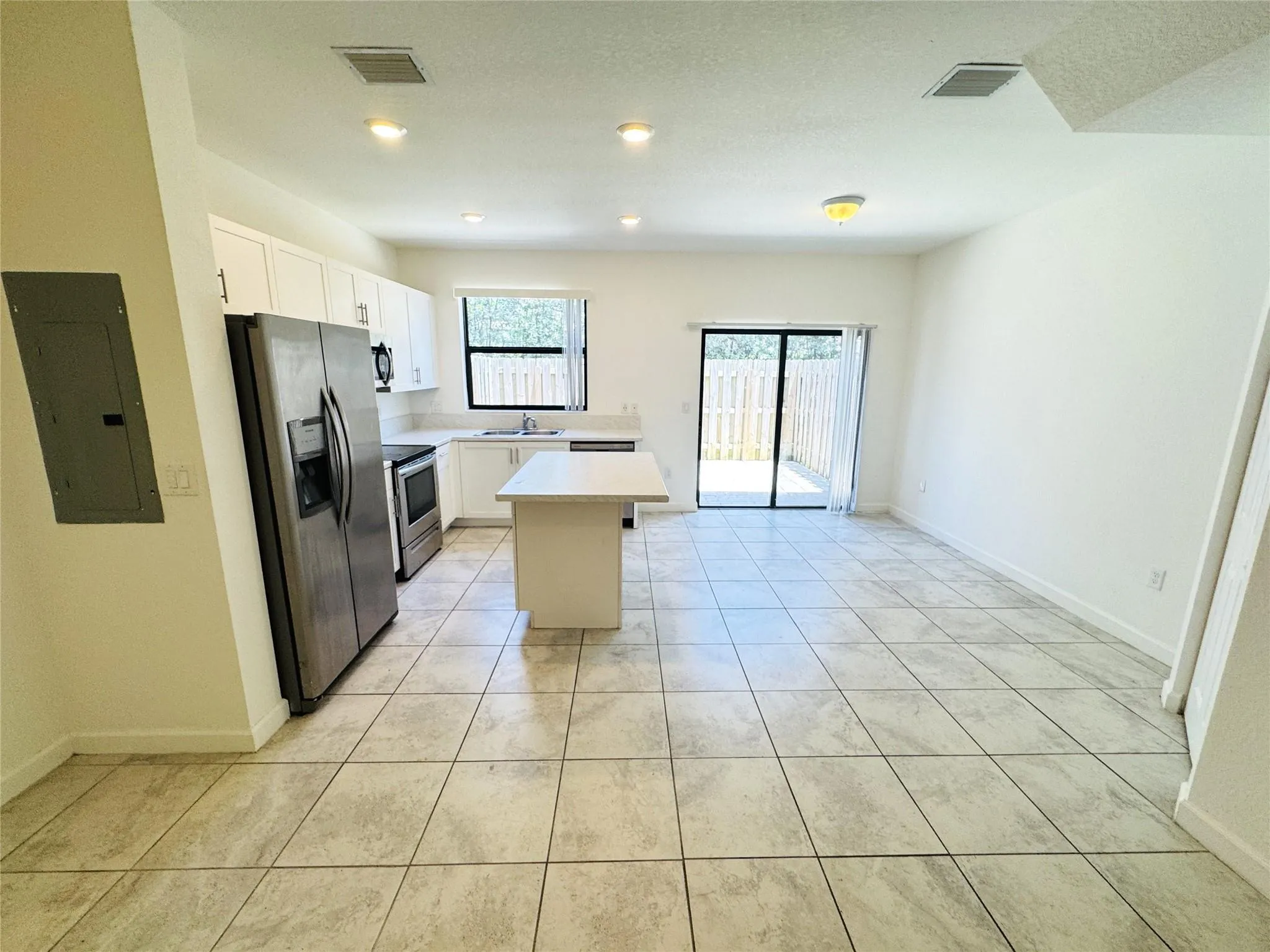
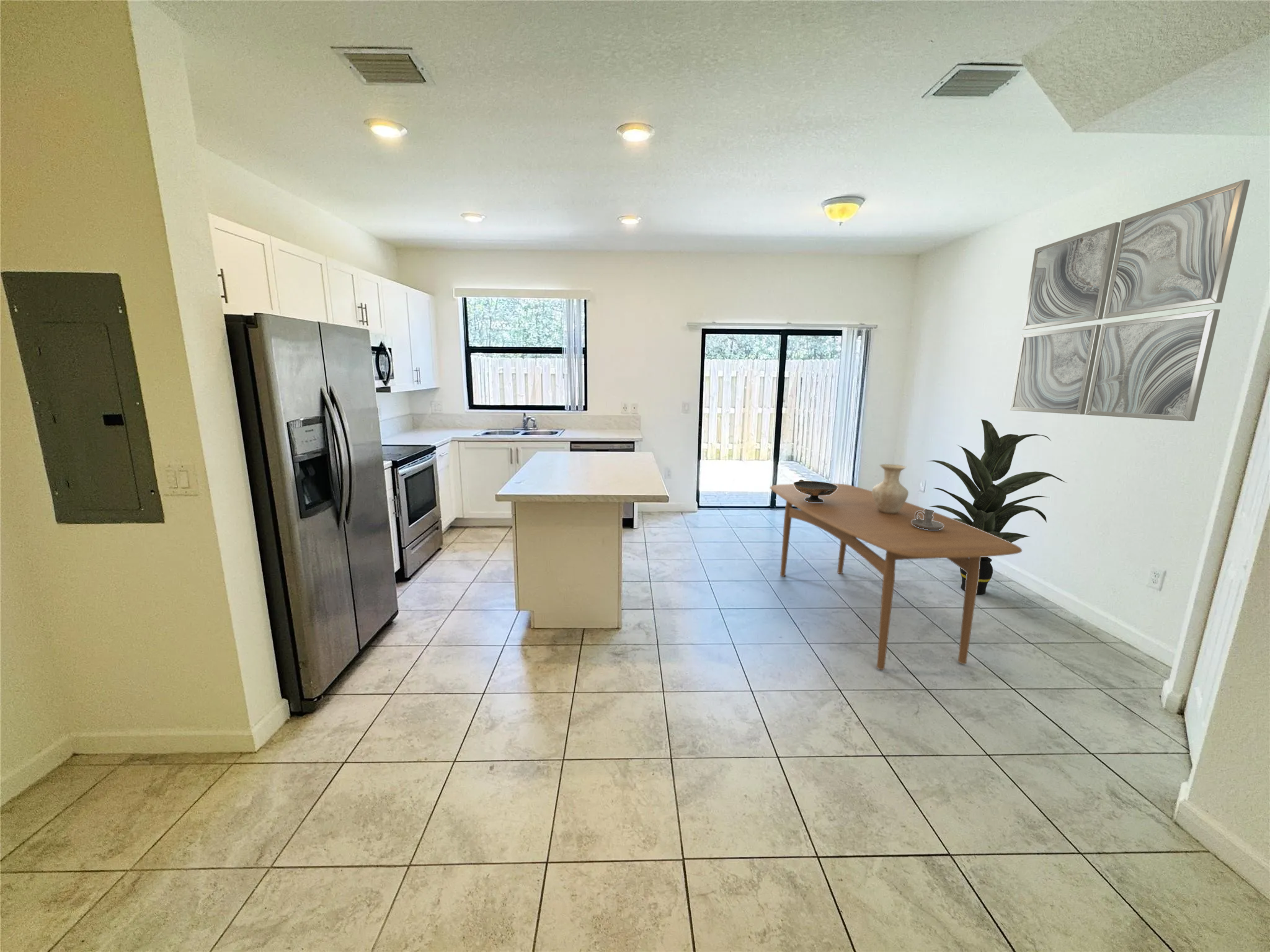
+ vase [871,463,909,514]
+ wall art [1010,179,1251,422]
+ indoor plant [926,419,1068,595]
+ dining table [769,483,1023,670]
+ candle holder [912,509,944,530]
+ decorative bowl [793,479,838,502]
